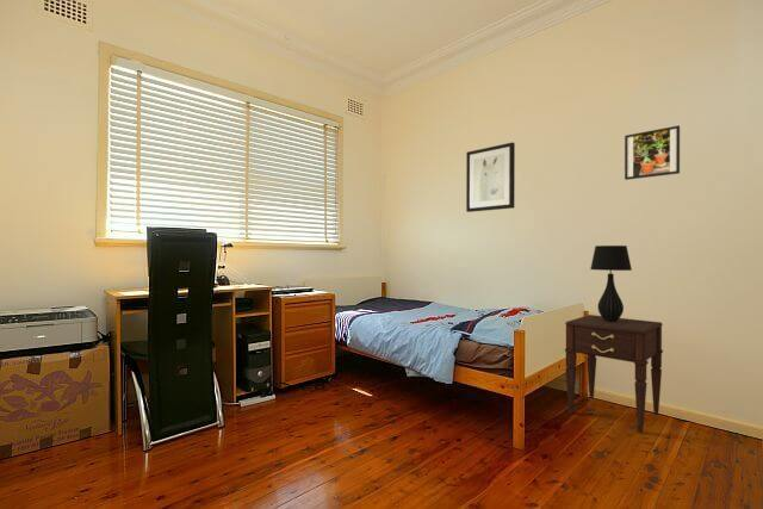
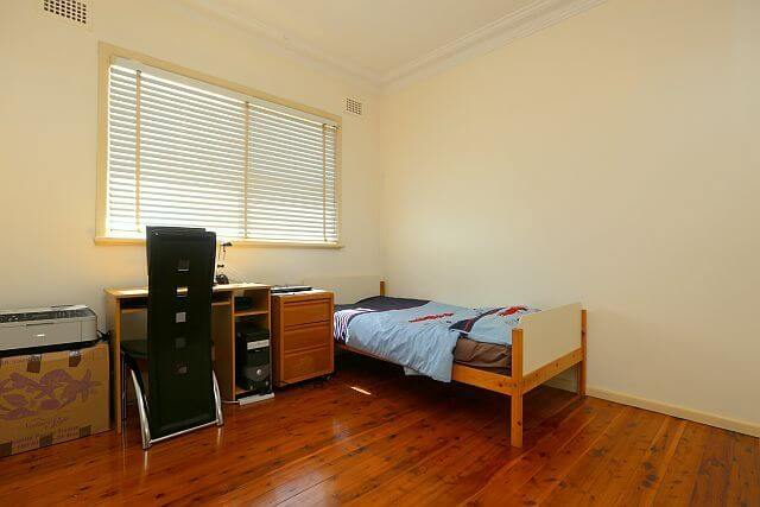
- nightstand [564,314,664,435]
- wall art [465,142,516,213]
- table lamp [589,244,633,322]
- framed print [624,124,681,181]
